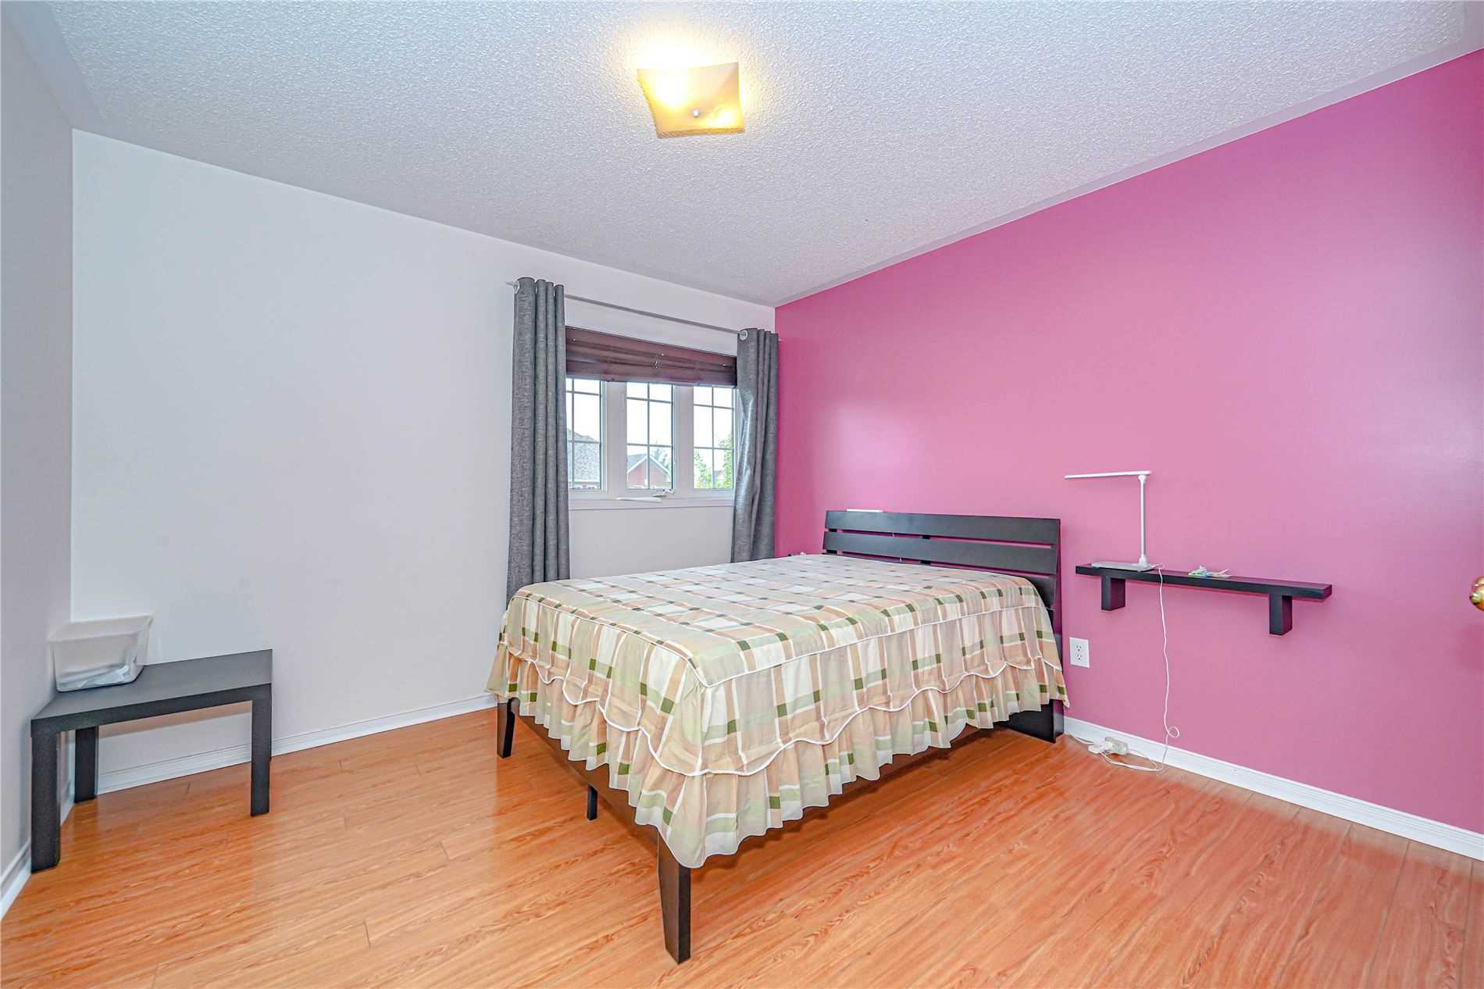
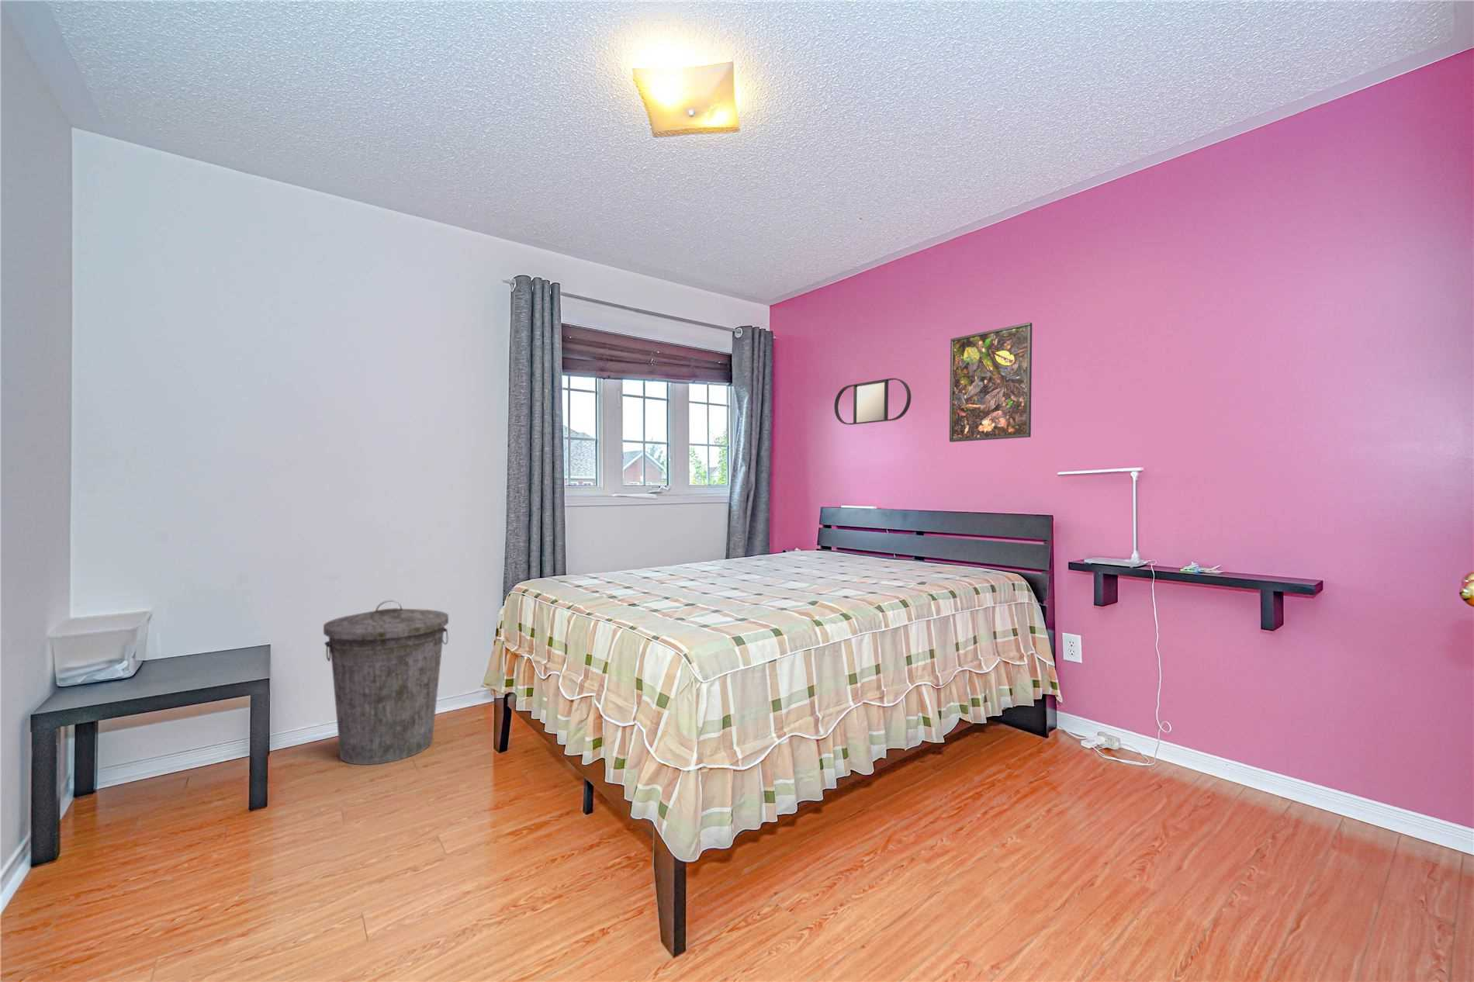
+ home mirror [833,378,912,426]
+ trash can [322,600,449,766]
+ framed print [949,322,1032,443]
